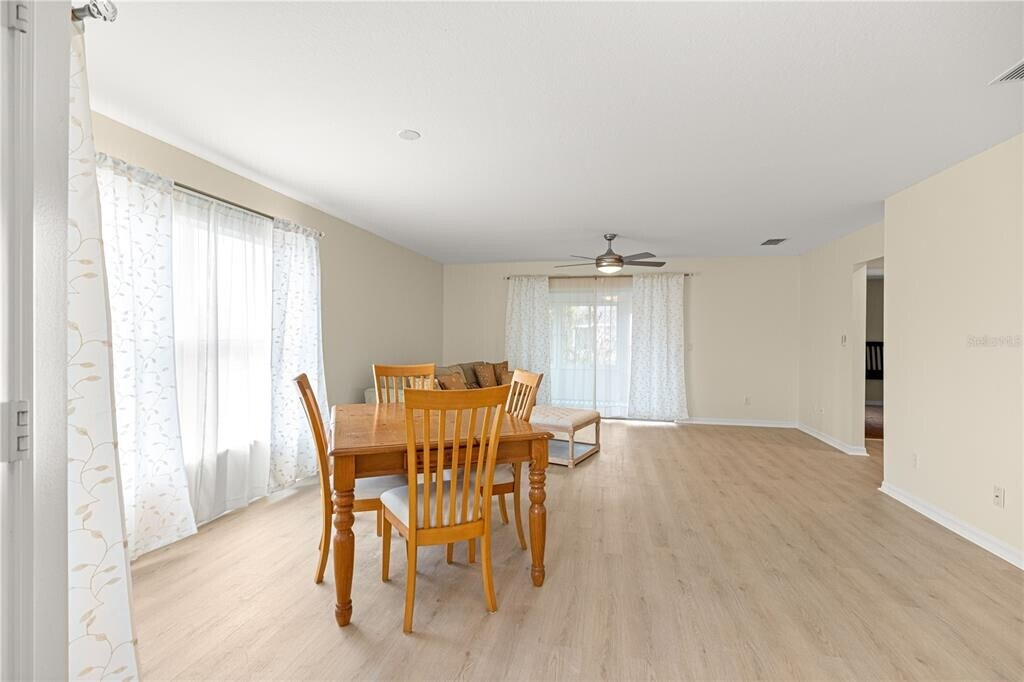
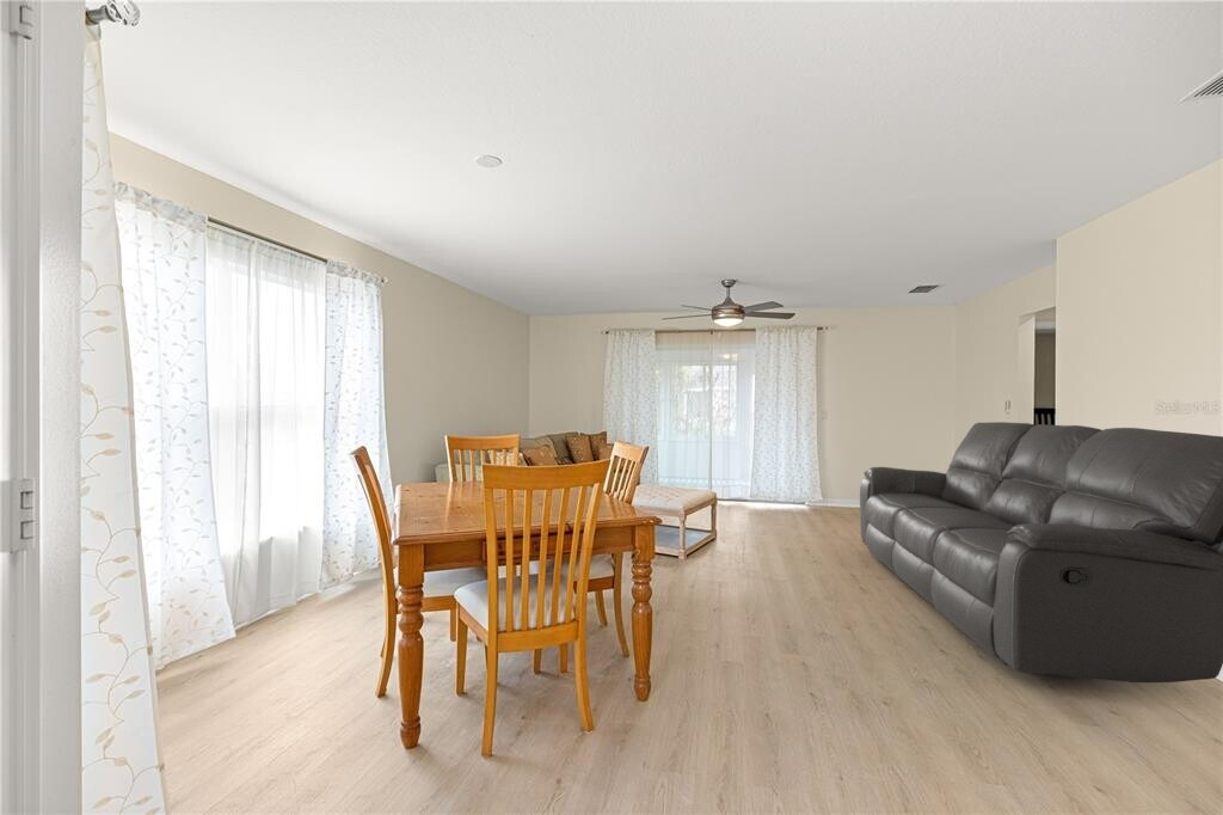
+ sofa [859,421,1223,684]
